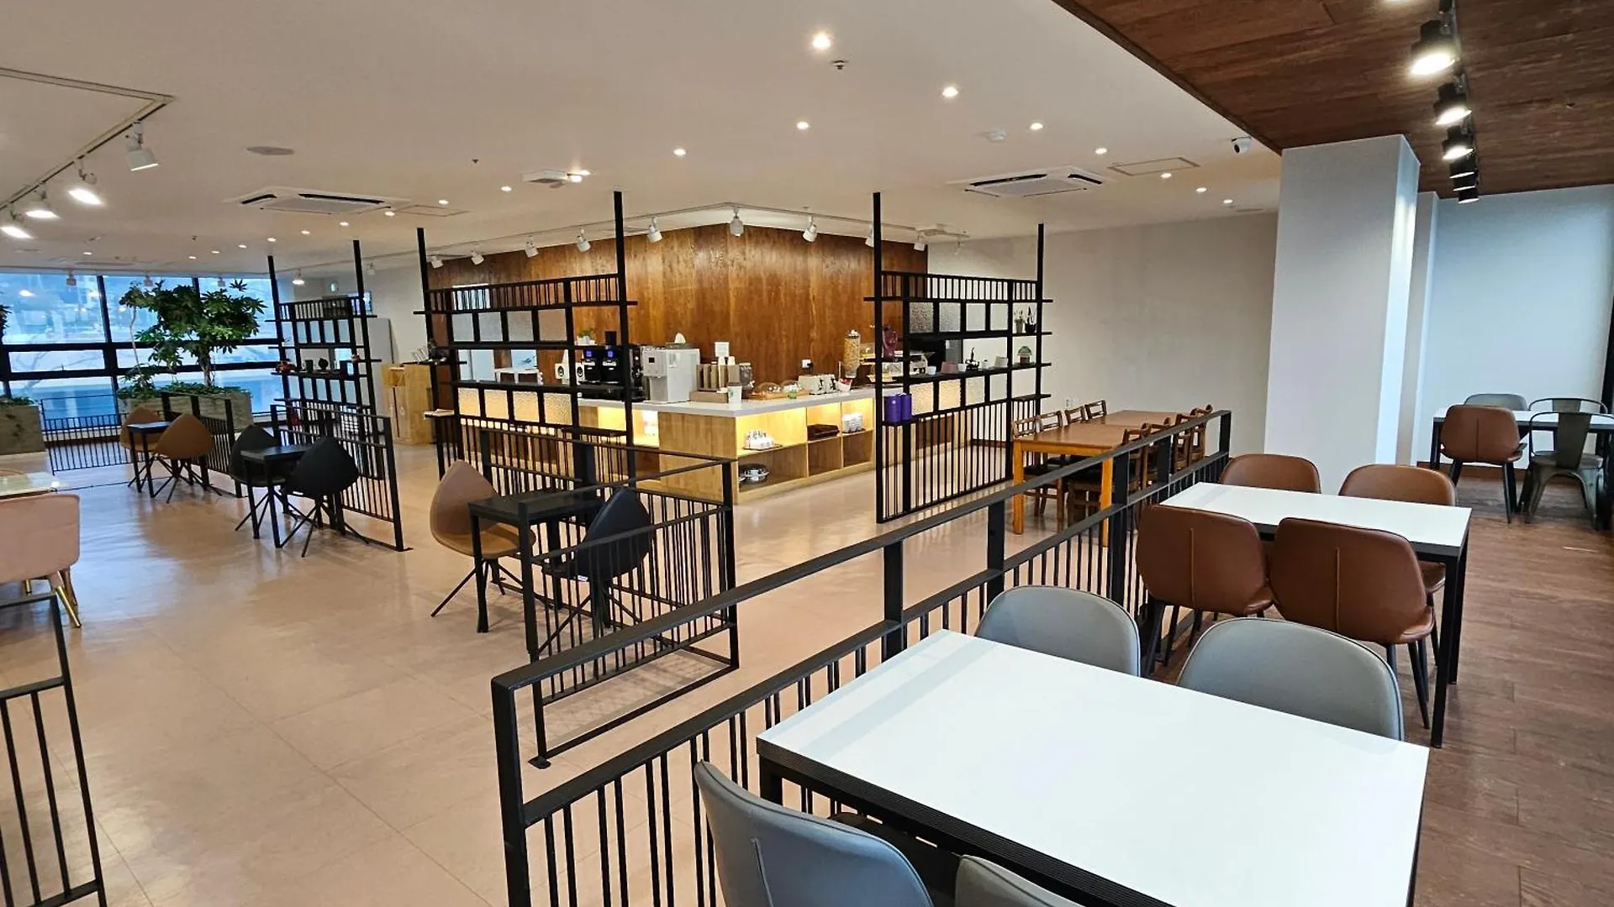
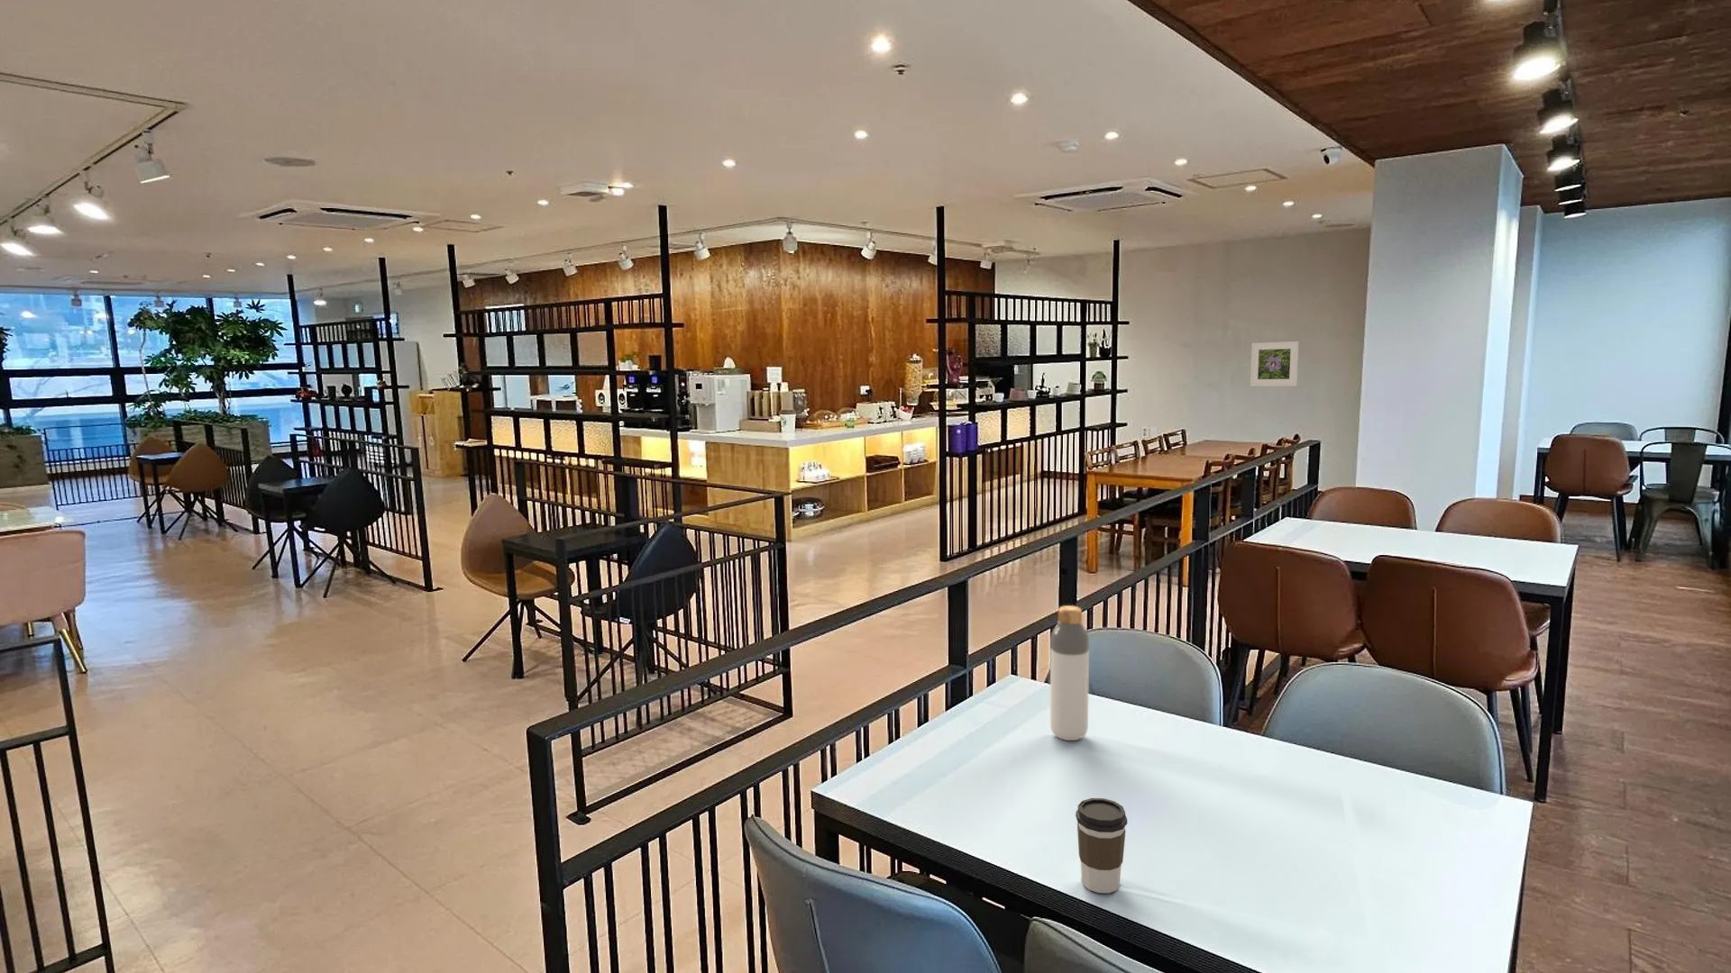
+ bottle [1050,605,1090,741]
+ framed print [1250,341,1301,387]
+ coffee cup [1075,797,1128,893]
